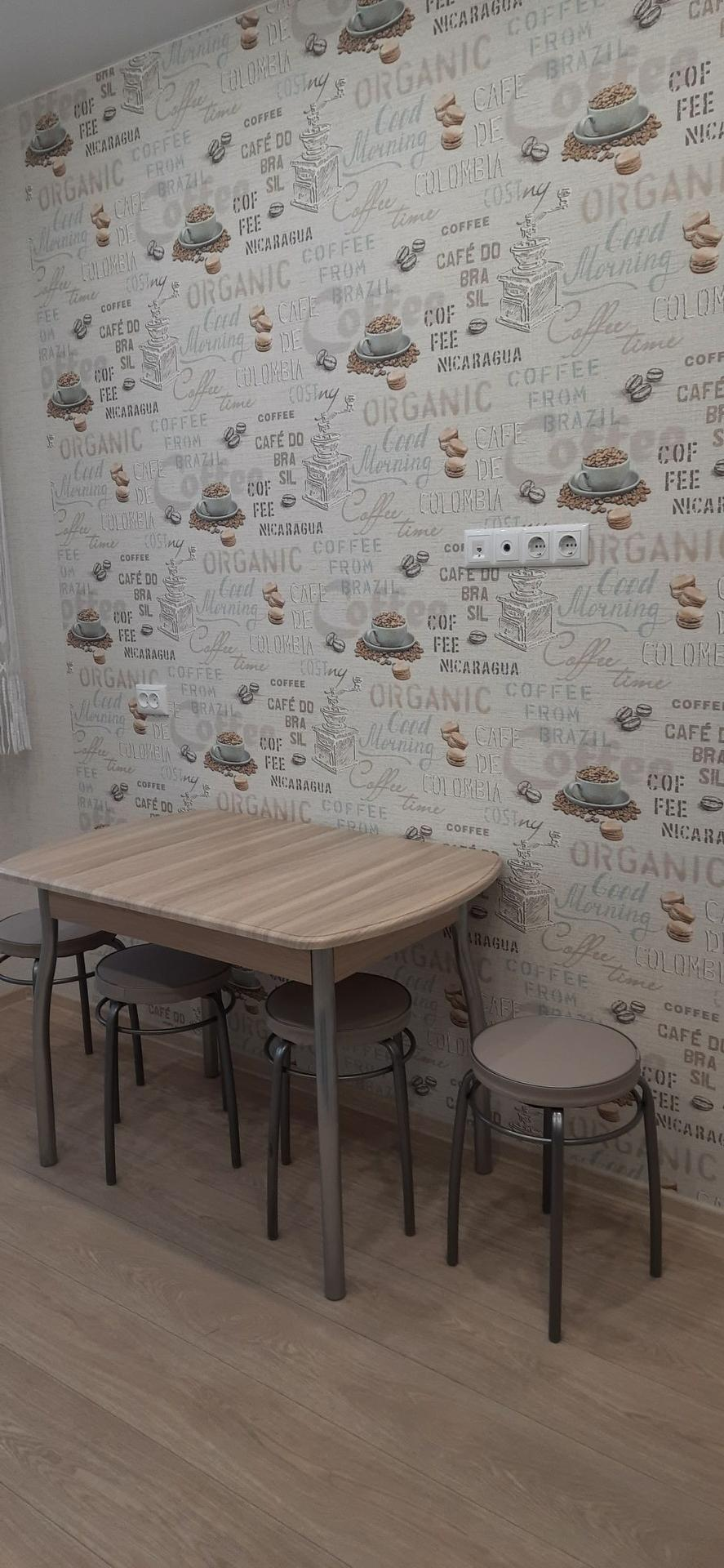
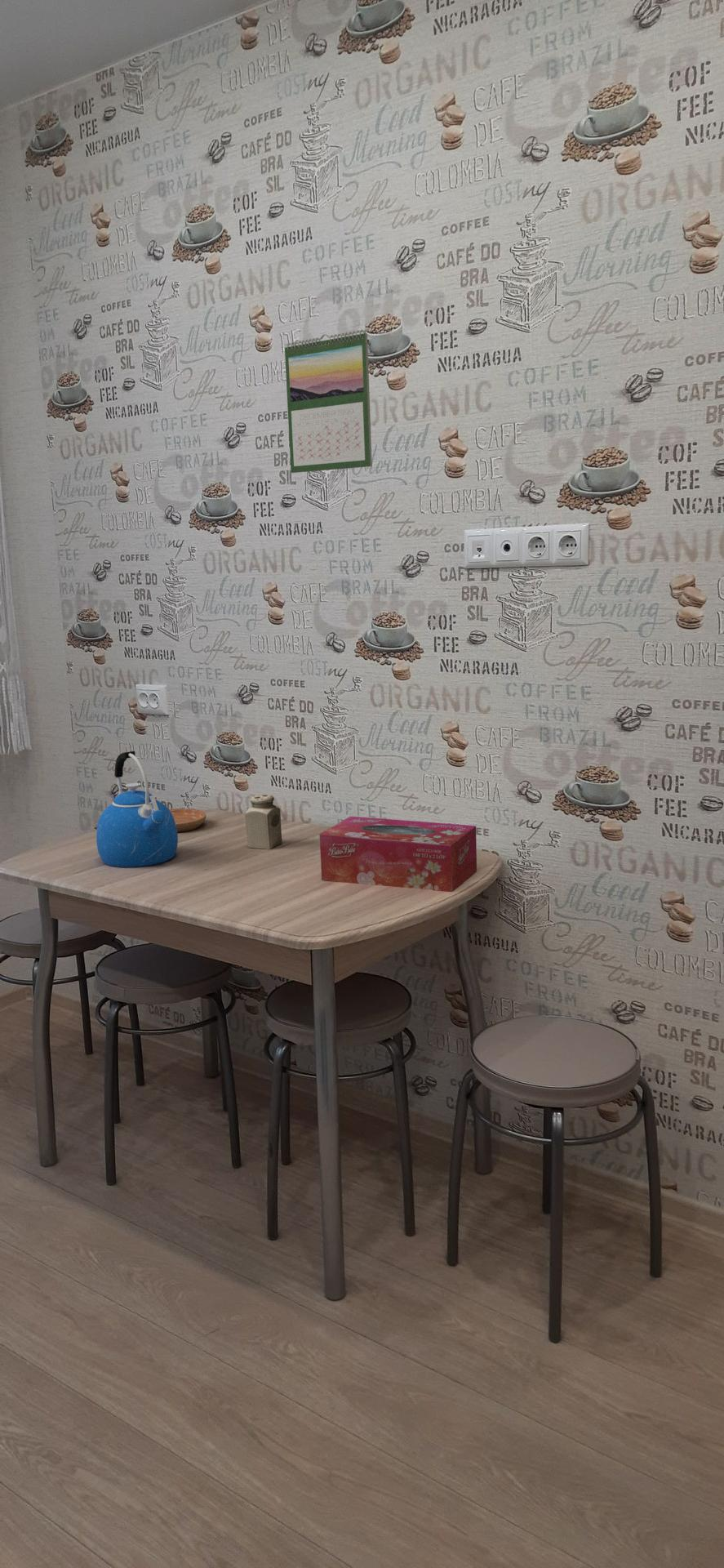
+ calendar [284,329,373,474]
+ kettle [95,751,179,868]
+ salt shaker [244,794,283,850]
+ saucer [169,808,207,833]
+ tissue box [318,816,477,893]
